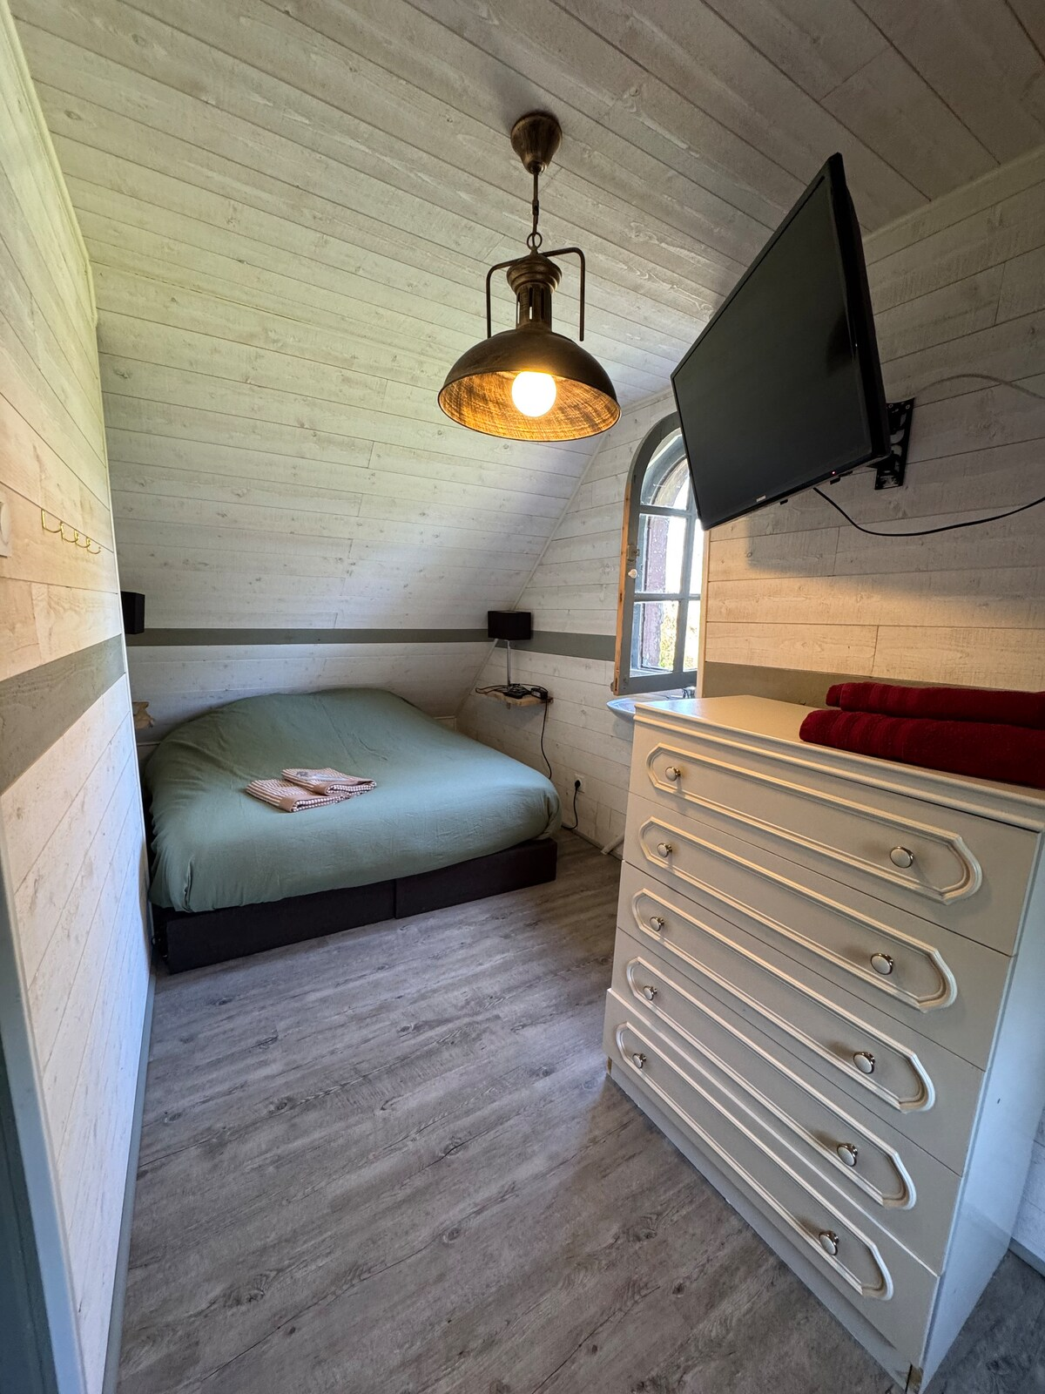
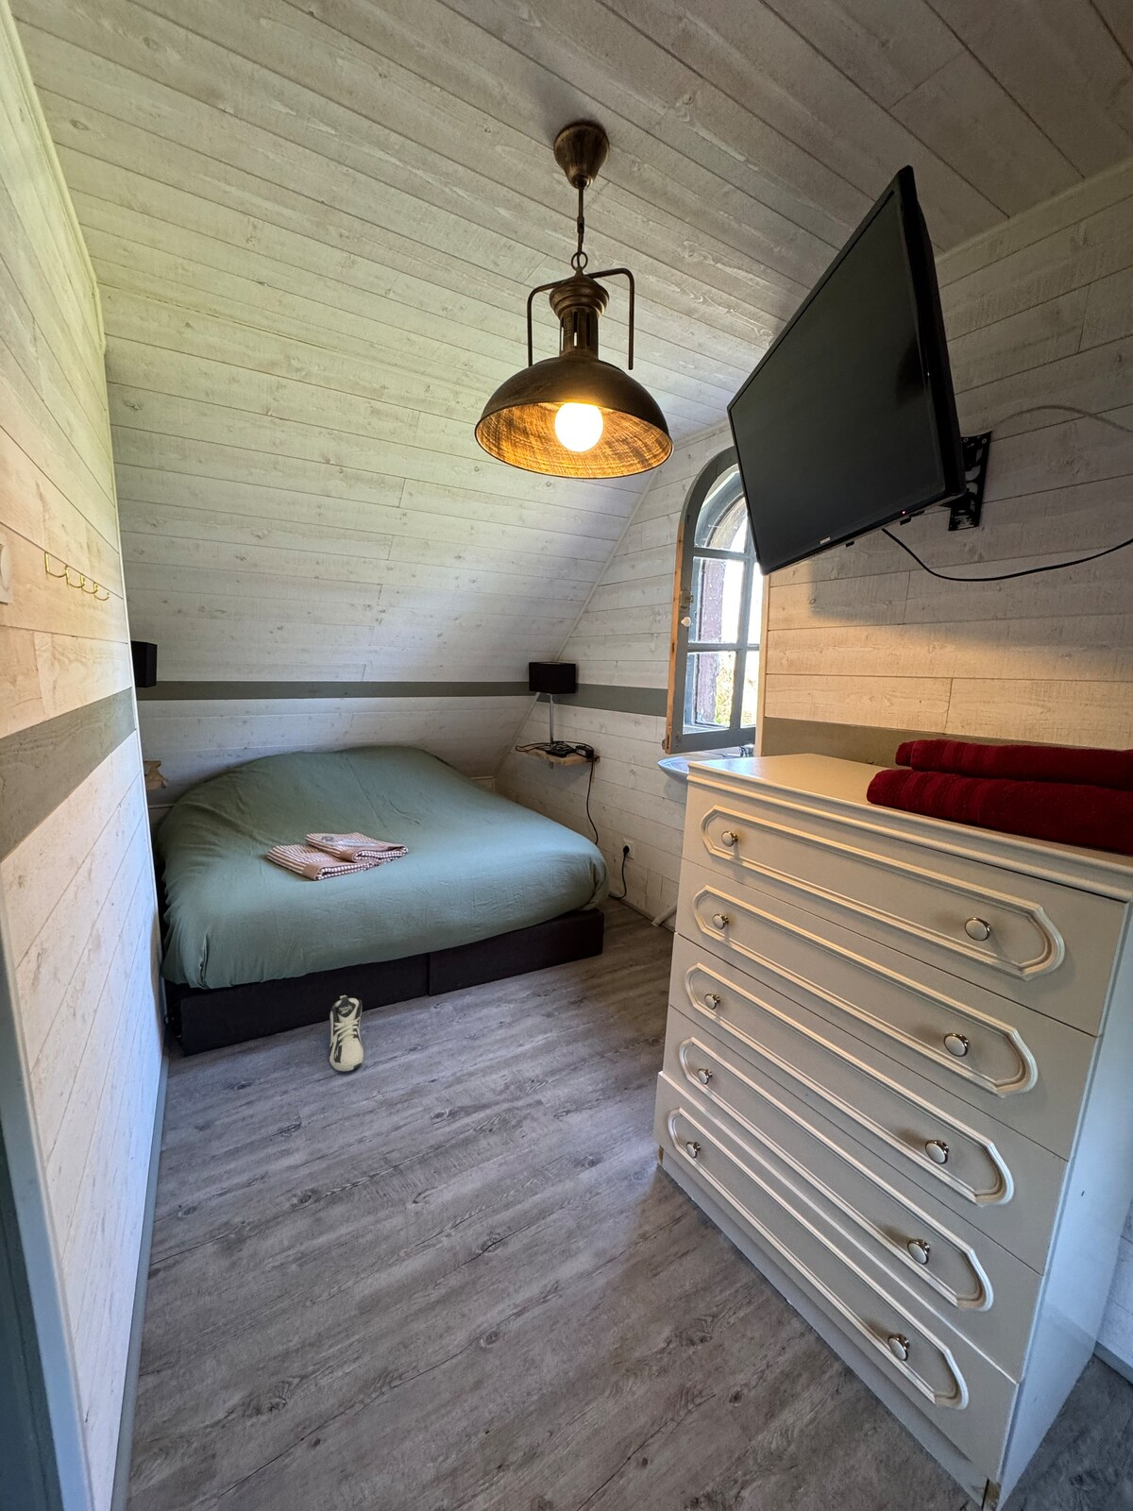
+ sneaker [328,995,364,1072]
